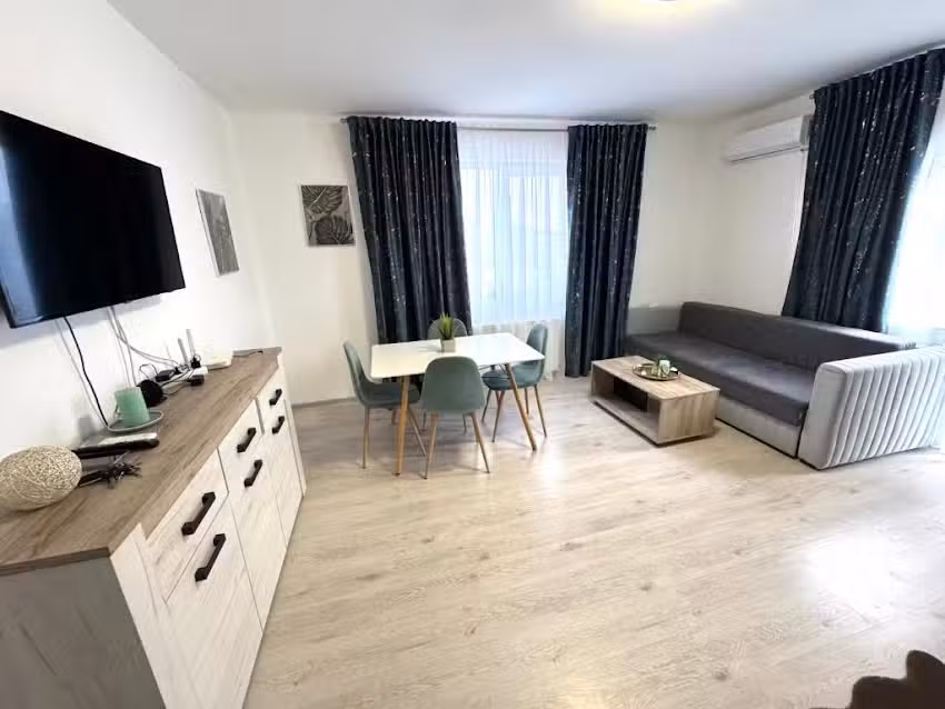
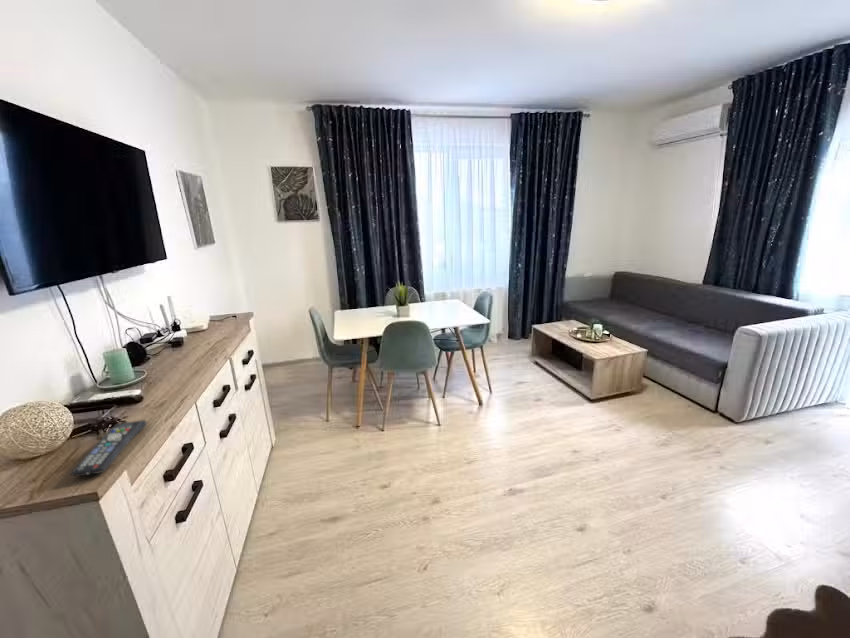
+ remote control [69,419,148,477]
